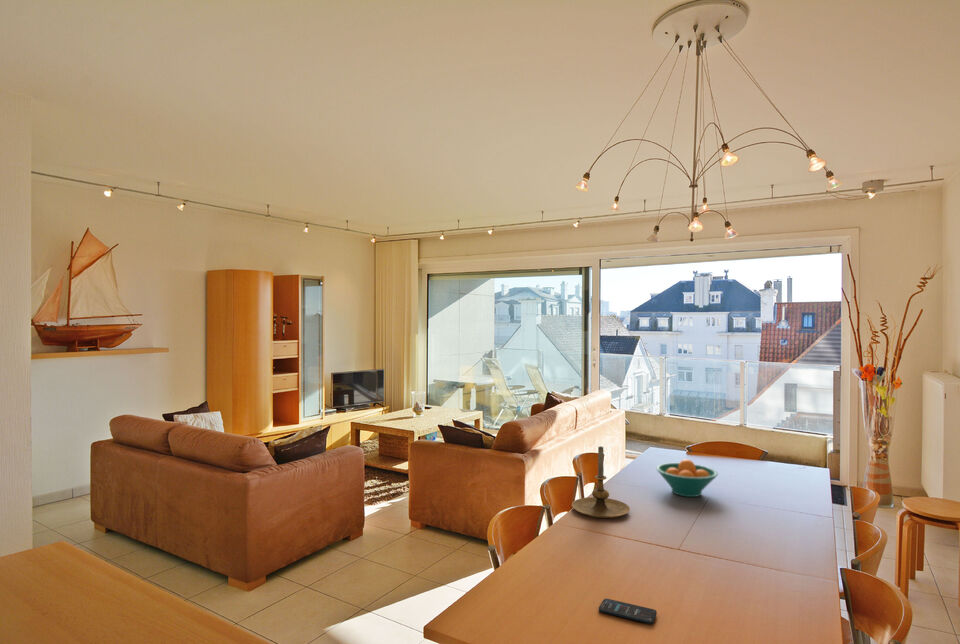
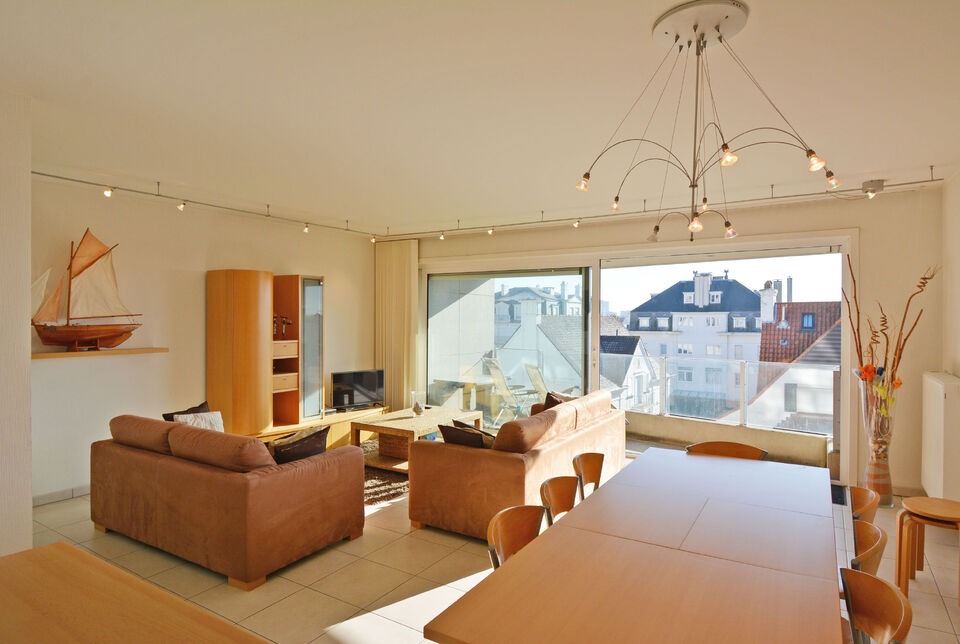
- fruit bowl [655,458,719,498]
- candle holder [571,445,631,519]
- smartphone [598,598,658,625]
